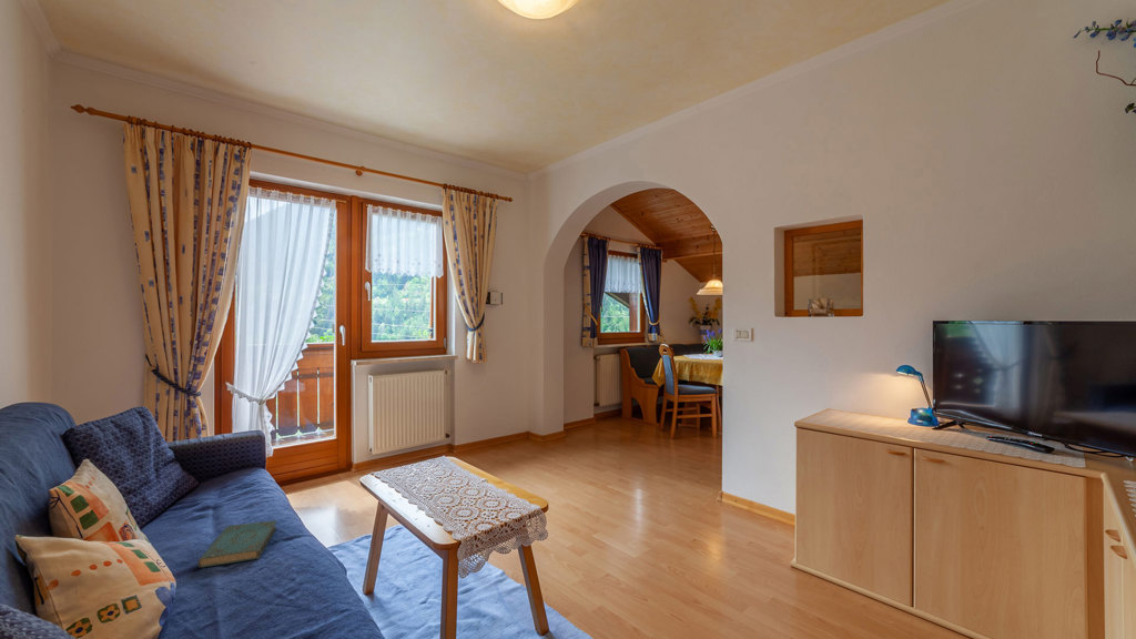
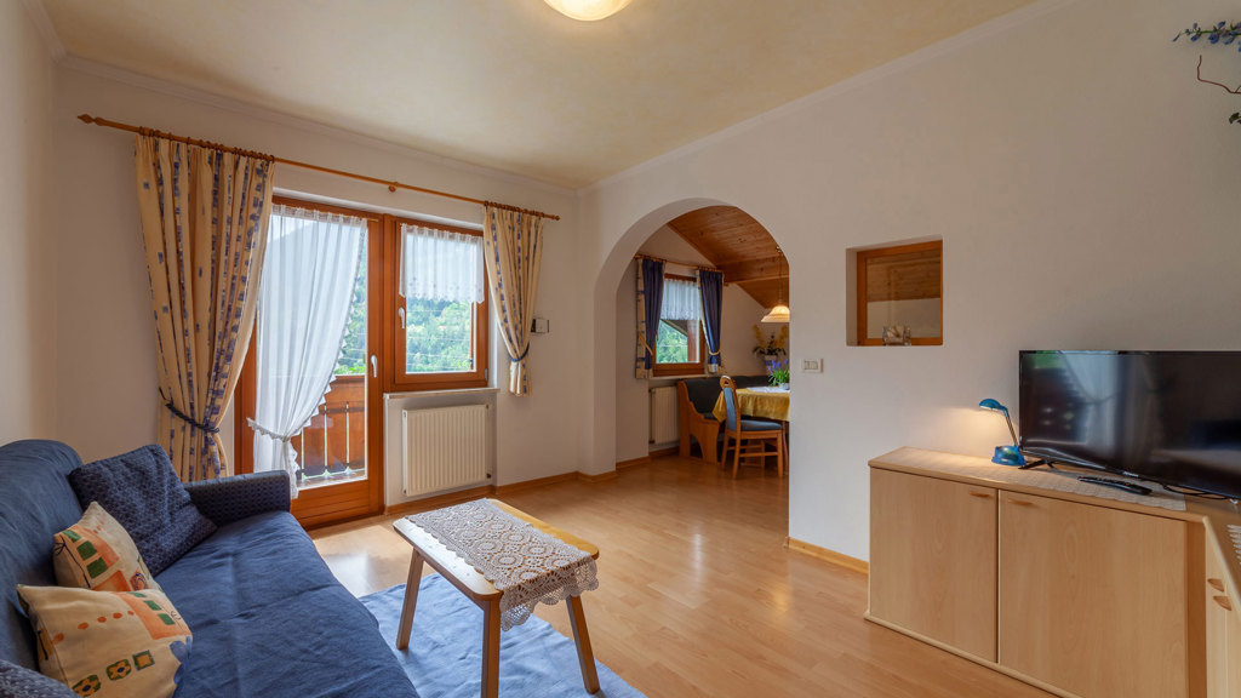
- book [196,519,278,568]
